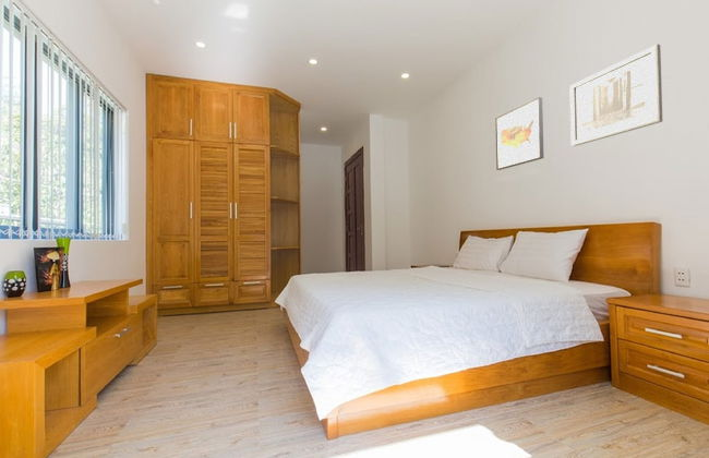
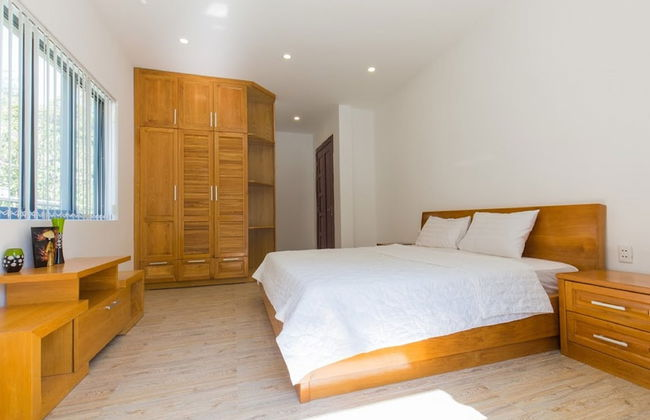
- wall art [494,96,544,171]
- wall art [568,44,663,147]
